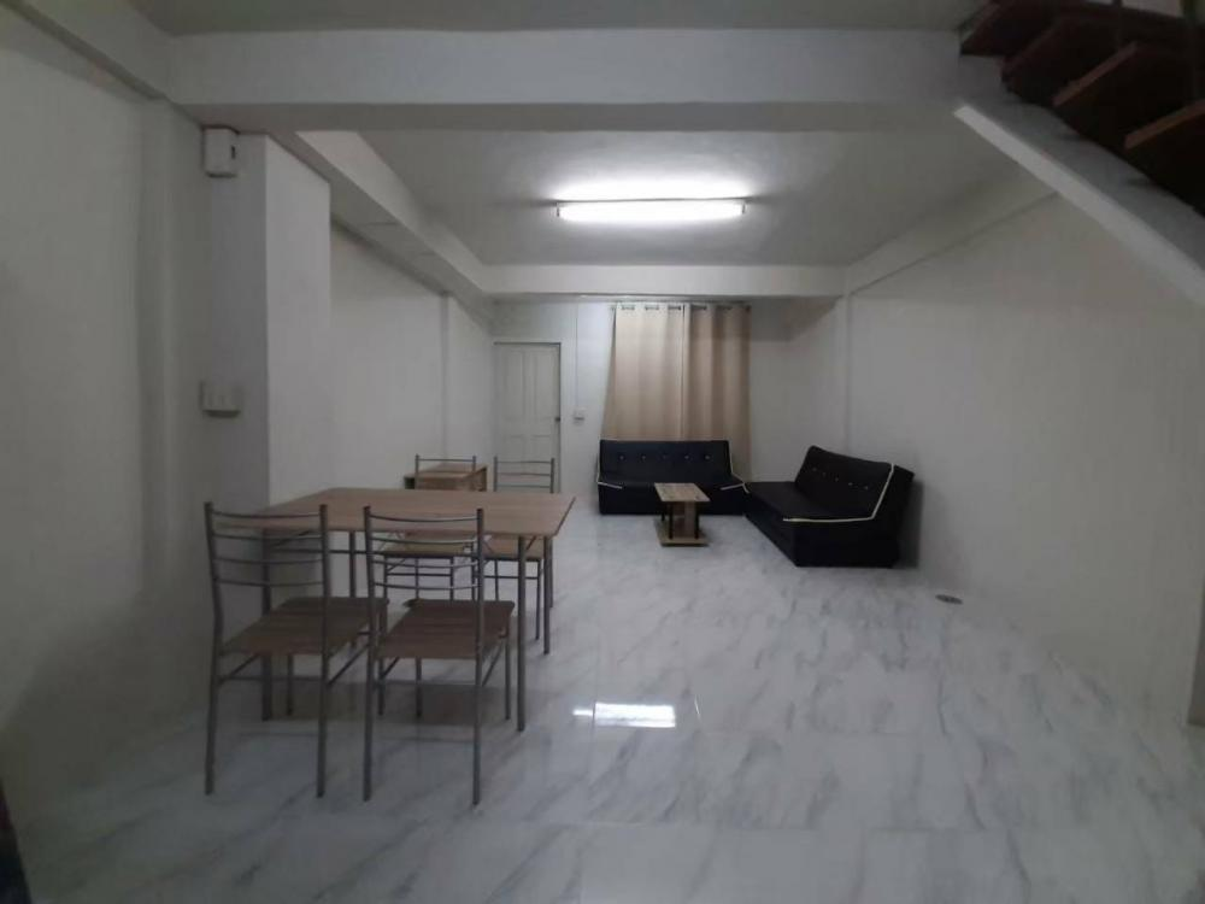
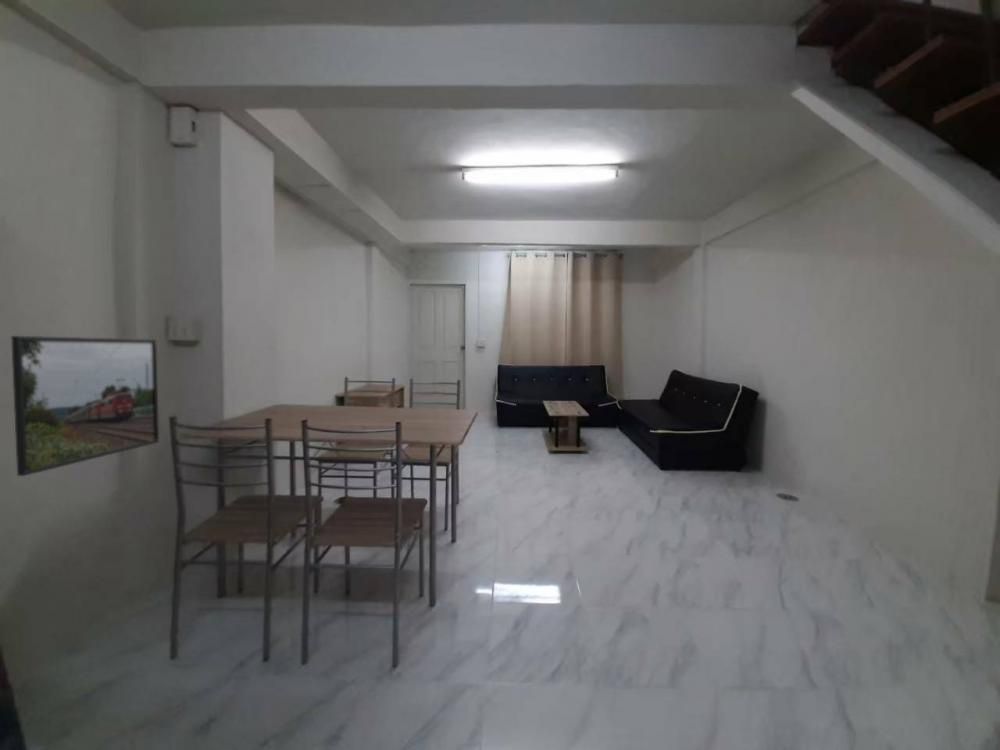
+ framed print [10,335,160,477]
